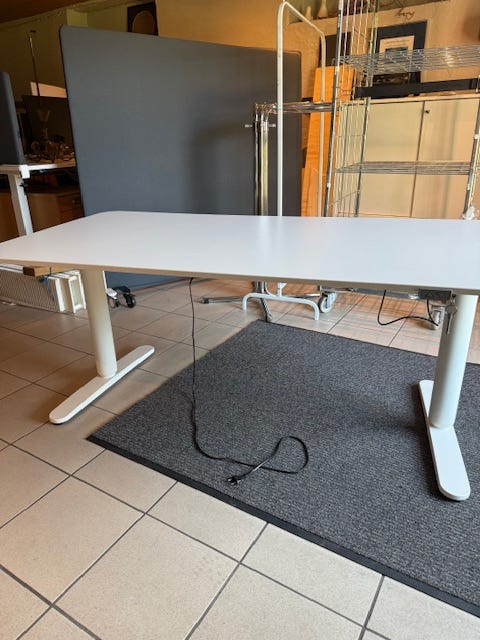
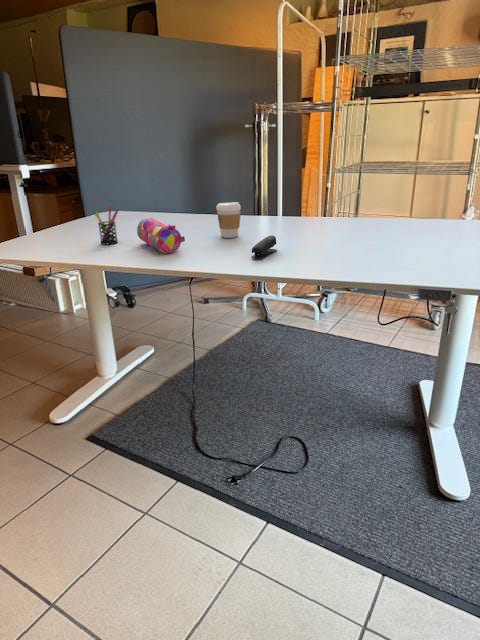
+ coffee cup [215,201,242,239]
+ pencil case [136,217,186,254]
+ stapler [251,235,278,259]
+ pen holder [94,205,119,245]
